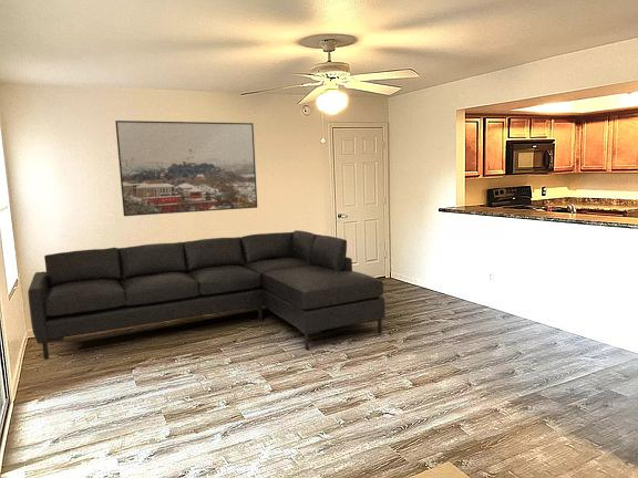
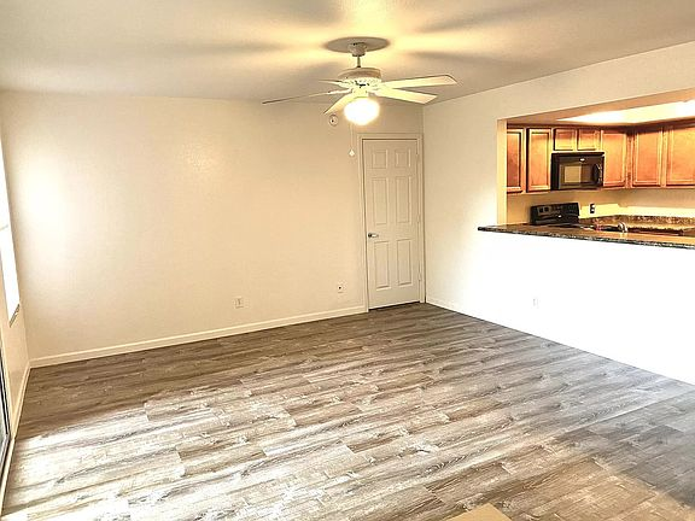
- sofa [27,229,387,361]
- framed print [114,119,258,217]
